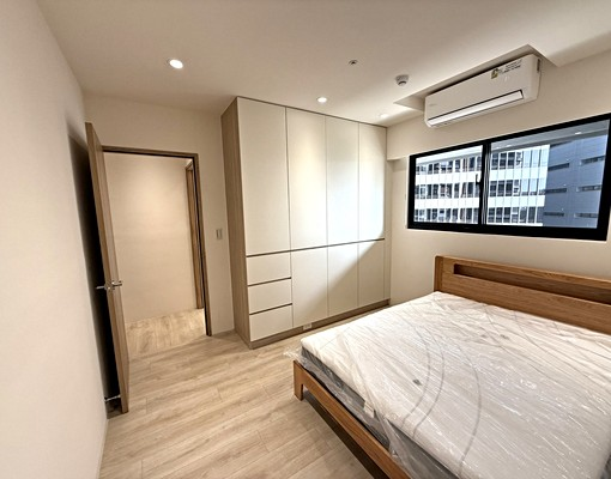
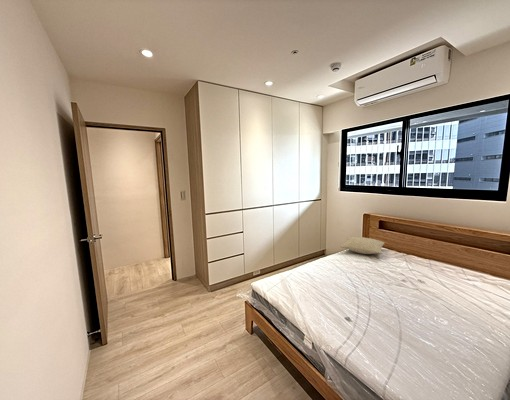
+ pillow [339,236,386,255]
